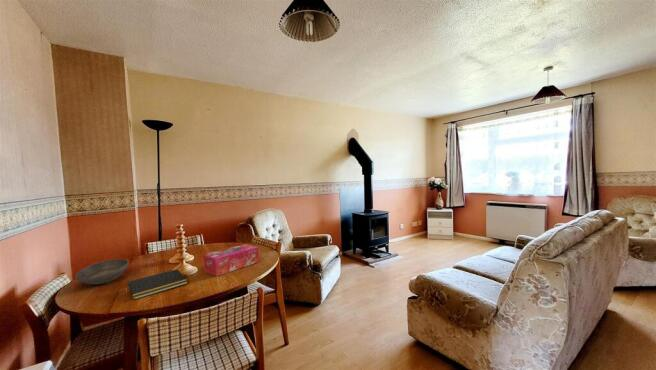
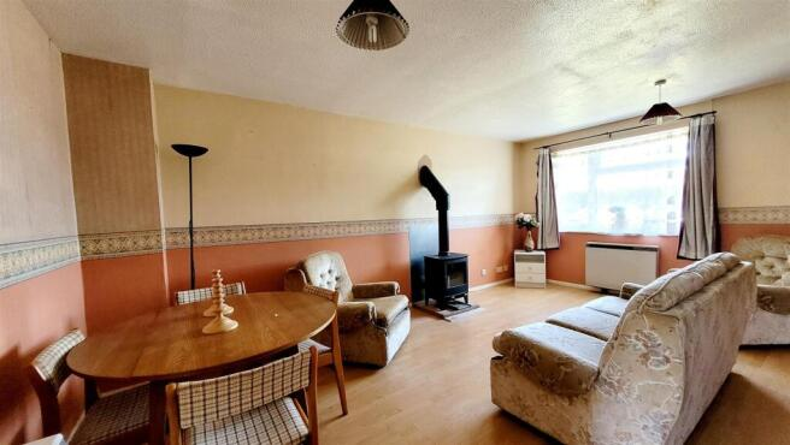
- notepad [126,268,188,301]
- tissue box [202,243,260,277]
- bowl [75,258,130,286]
